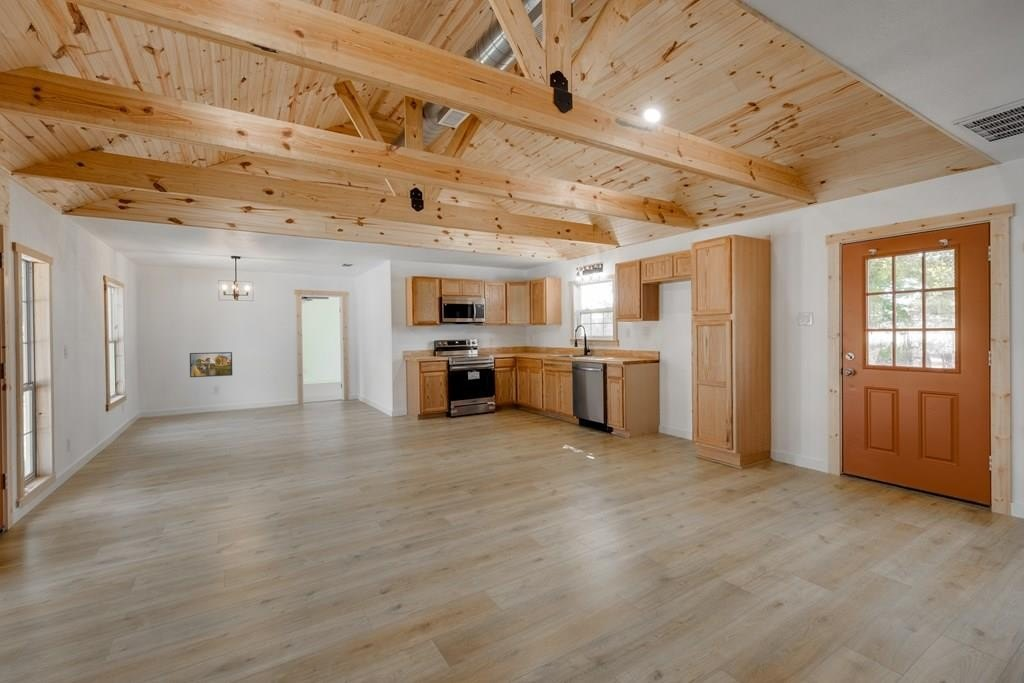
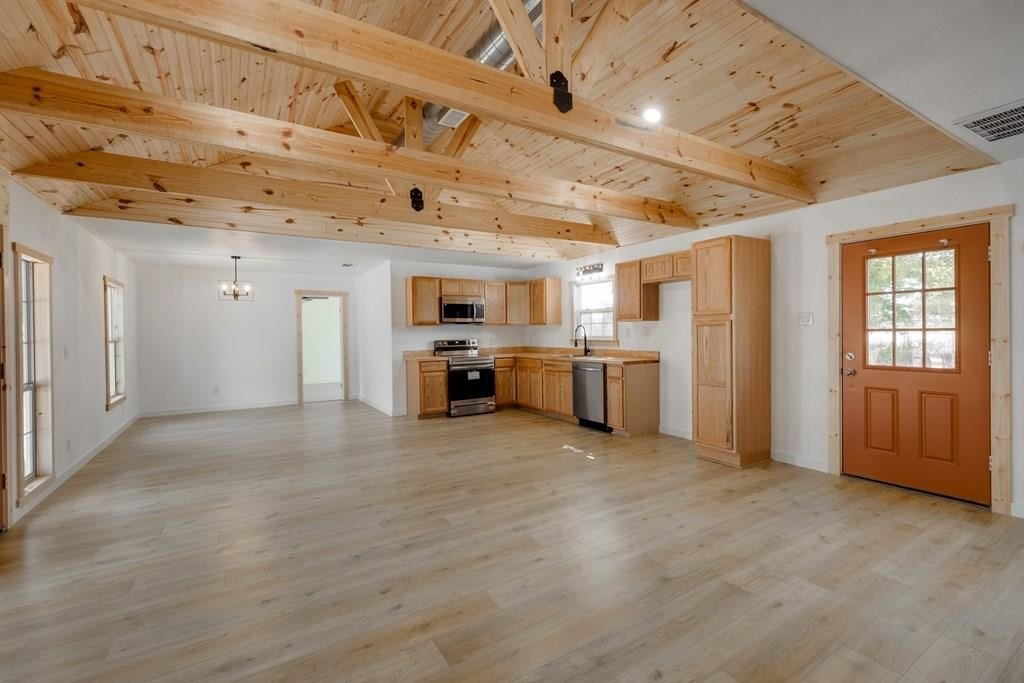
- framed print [189,351,233,378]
